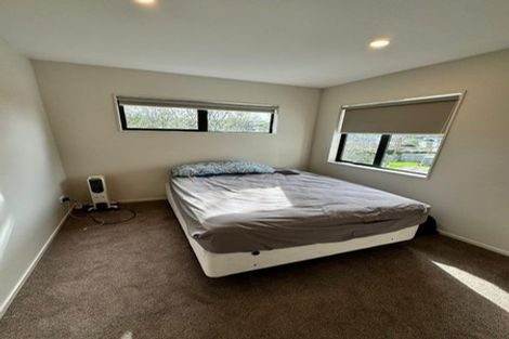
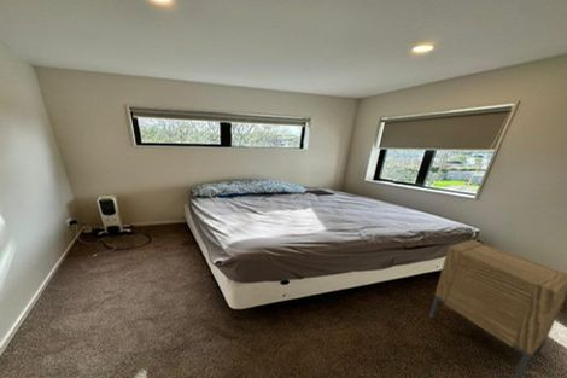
+ nightstand [428,238,567,378]
